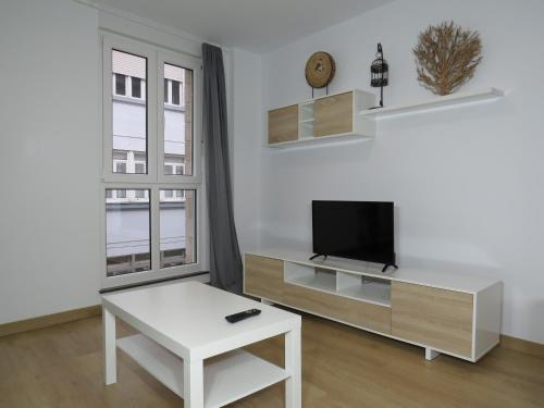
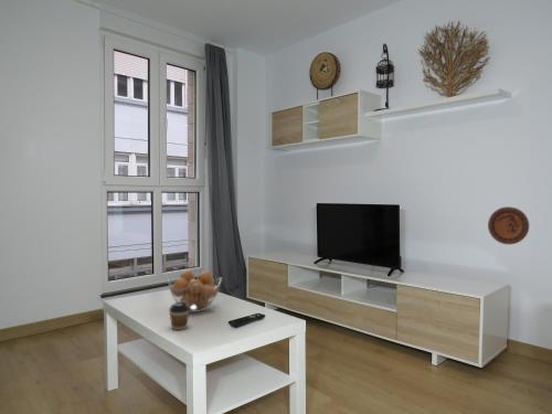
+ coffee cup [168,301,190,331]
+ fruit basket [167,269,223,314]
+ decorative plate [487,205,530,245]
